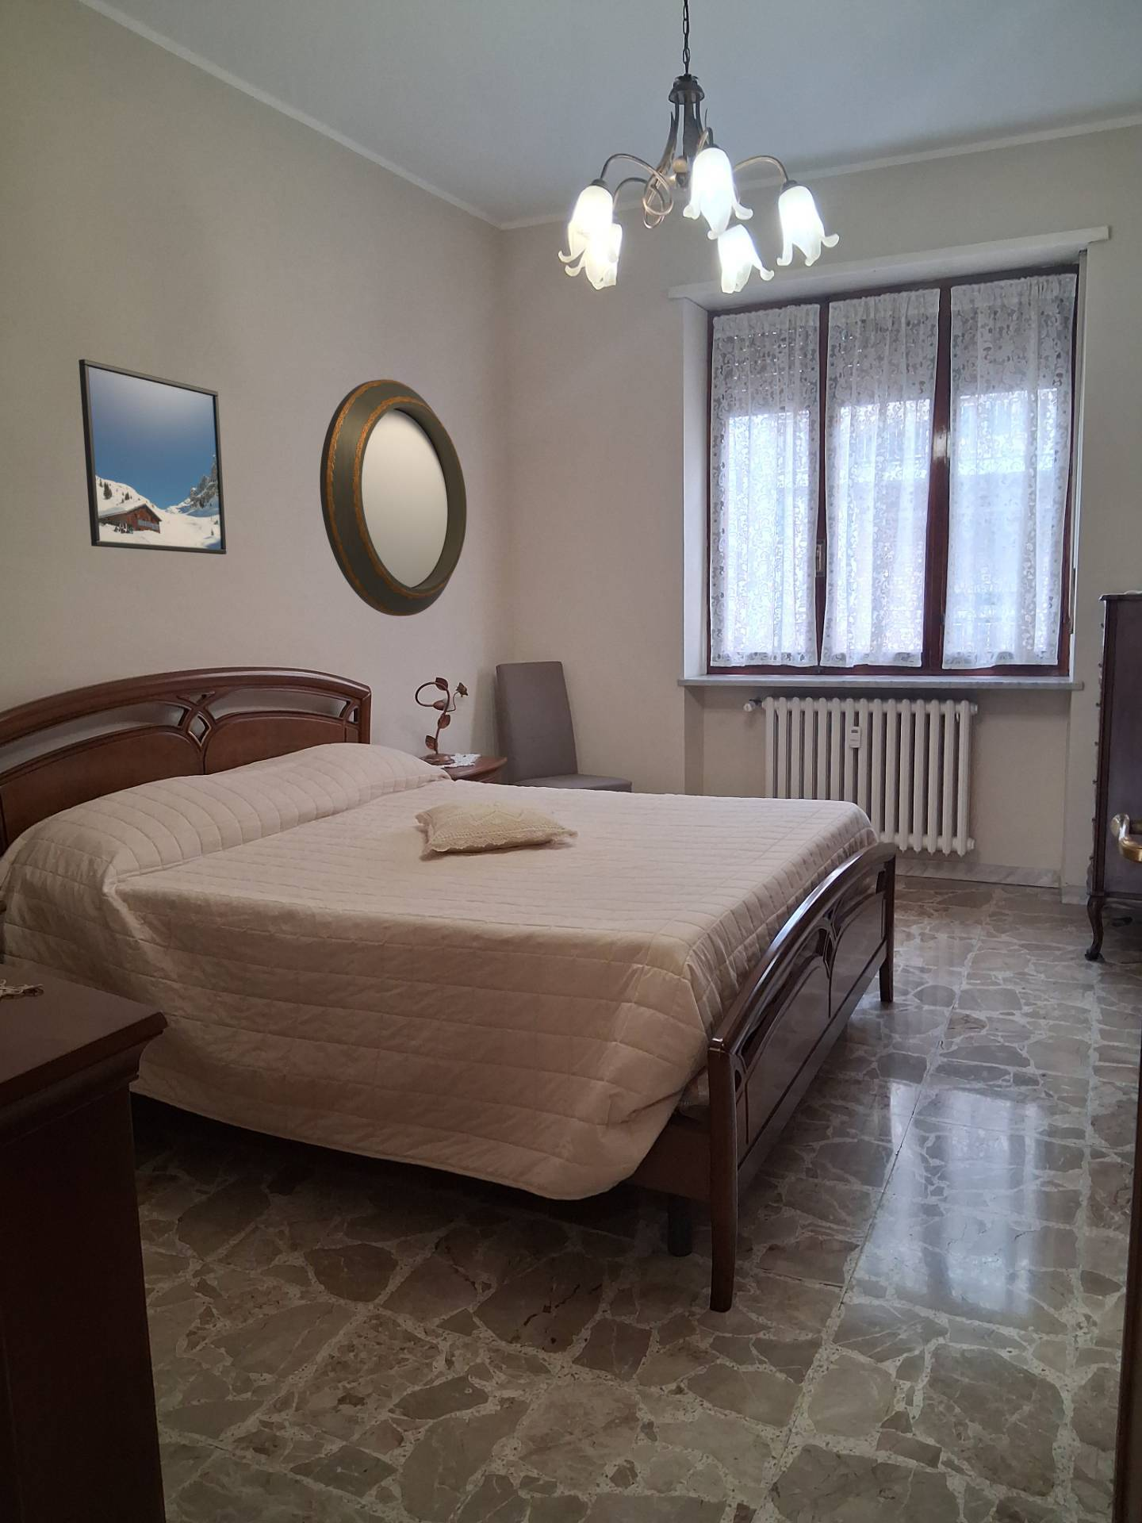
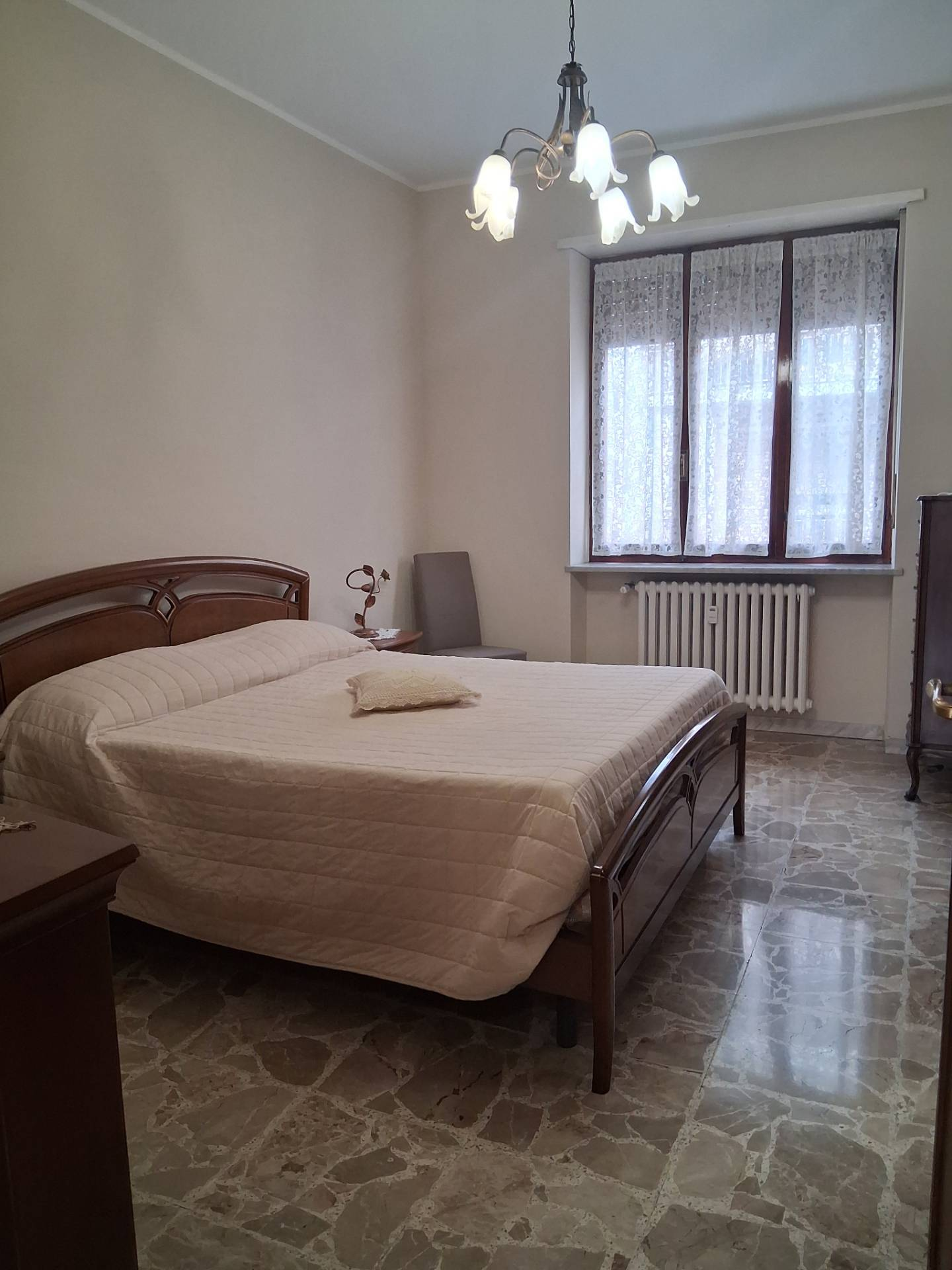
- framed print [78,359,227,555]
- home mirror [319,379,468,618]
